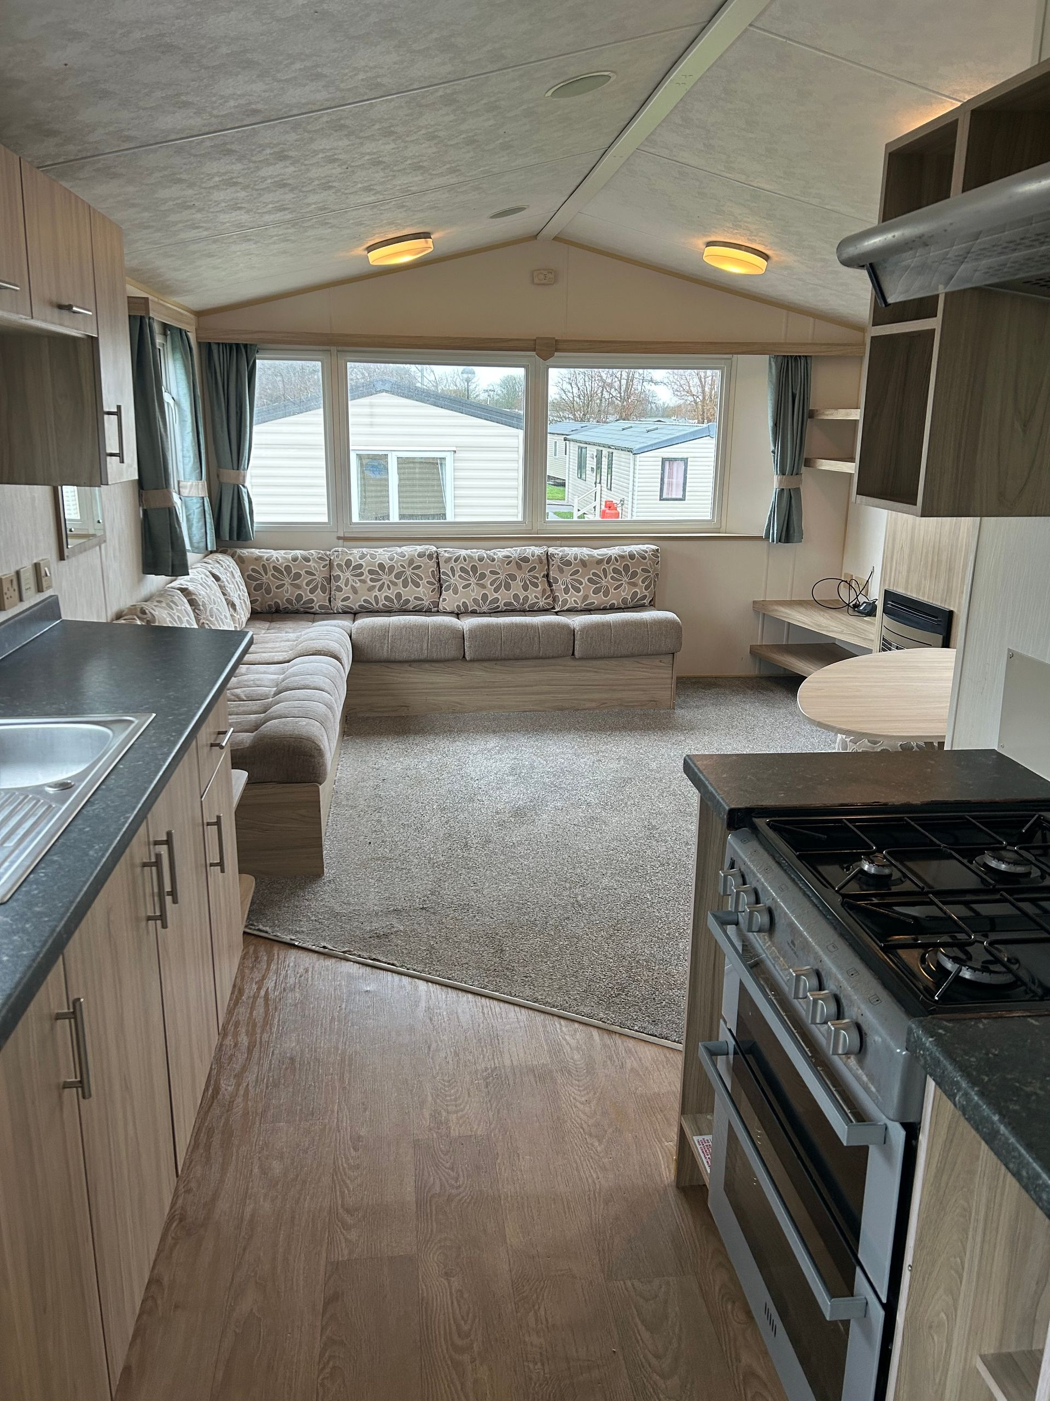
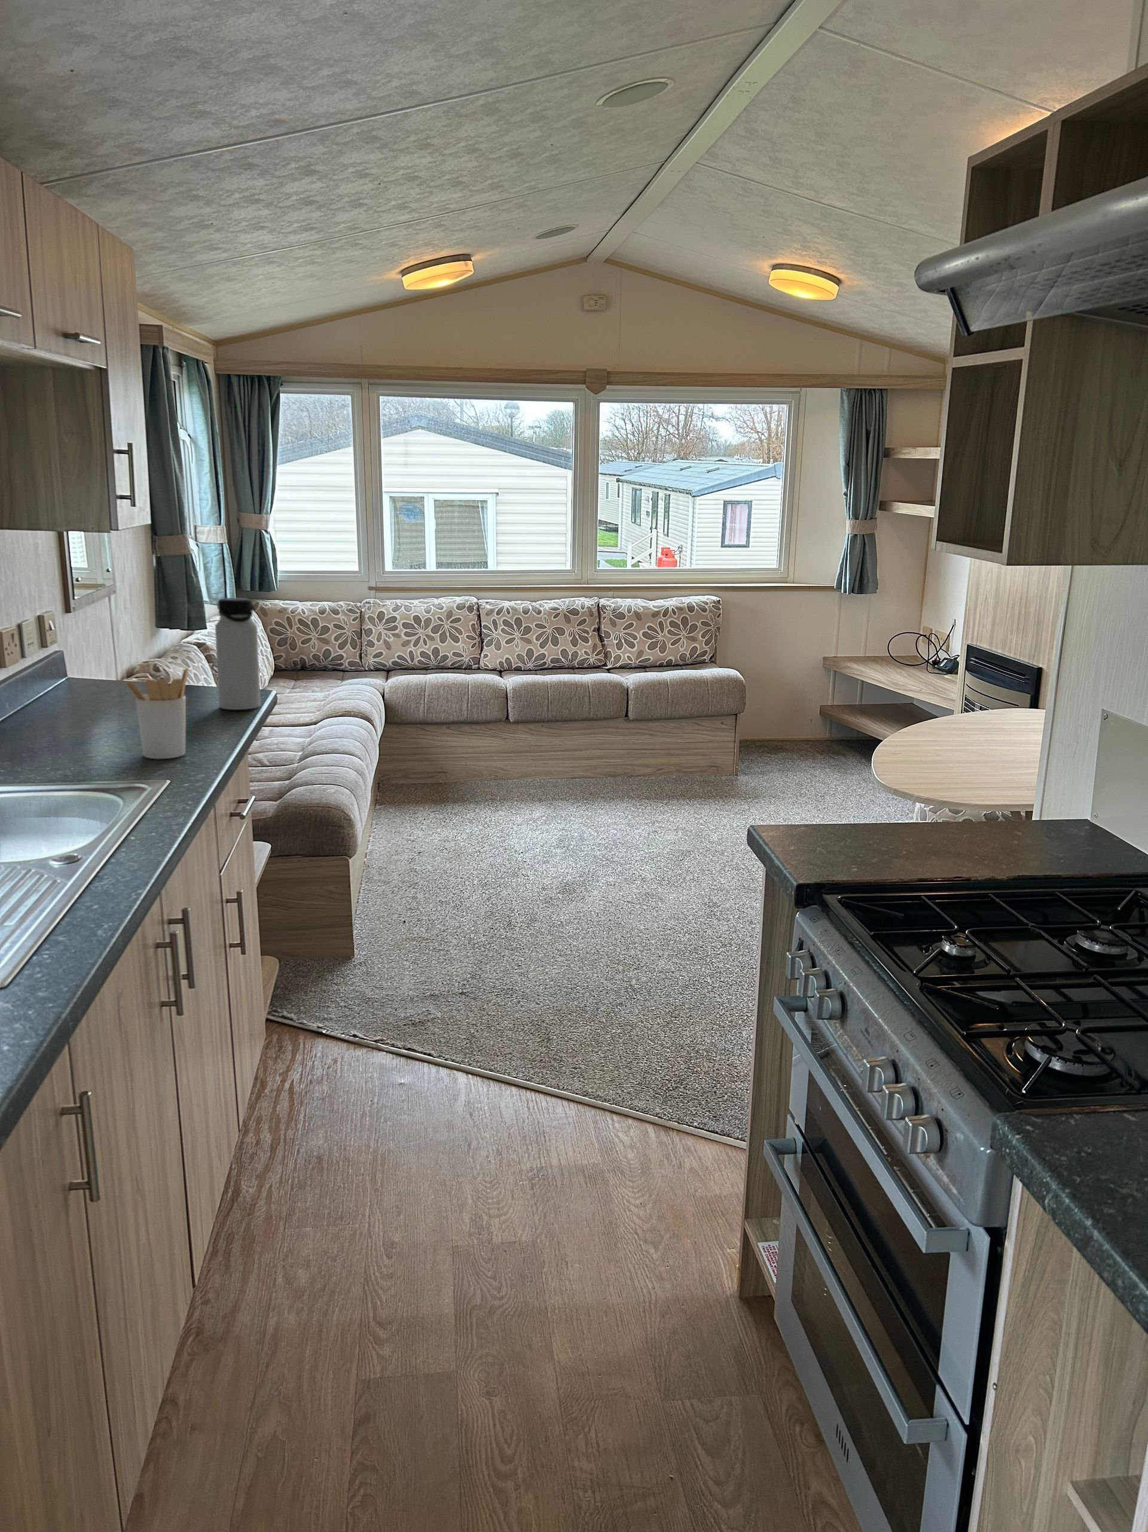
+ water bottle [215,597,262,711]
+ utensil holder [124,667,189,760]
